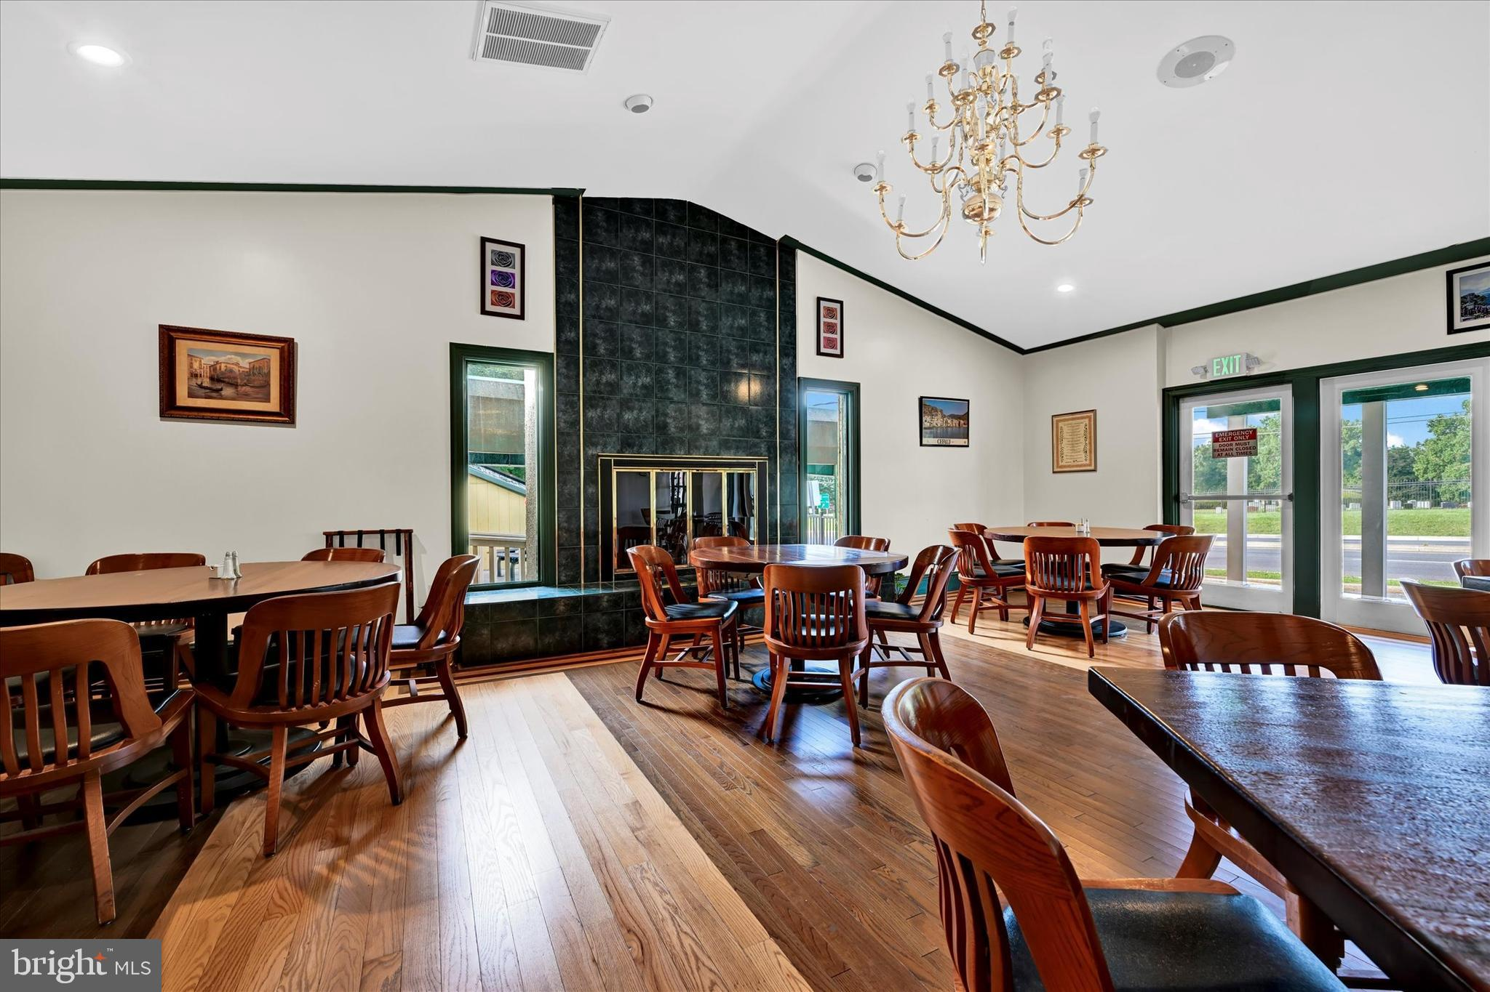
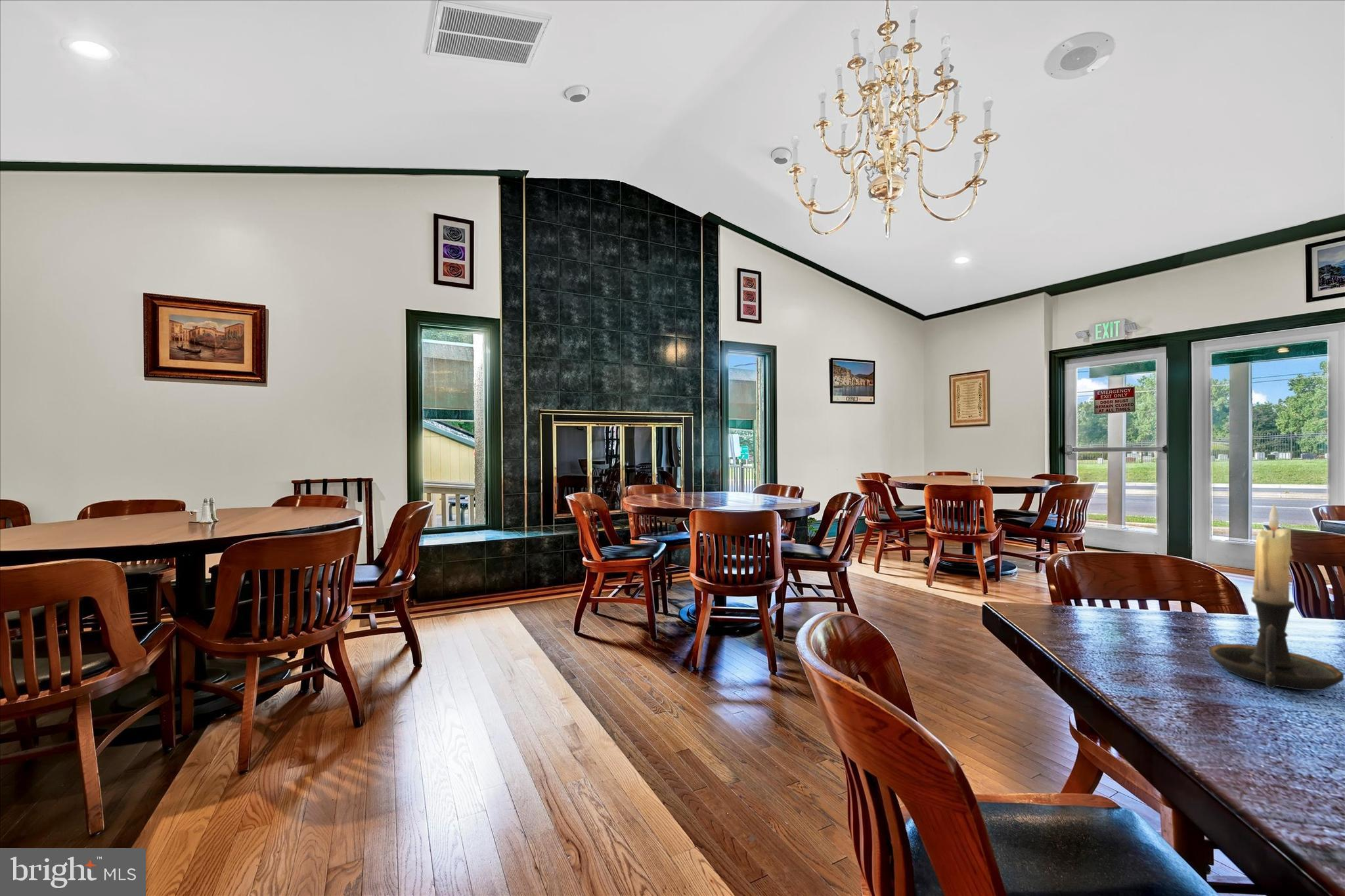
+ candle holder [1208,503,1344,691]
